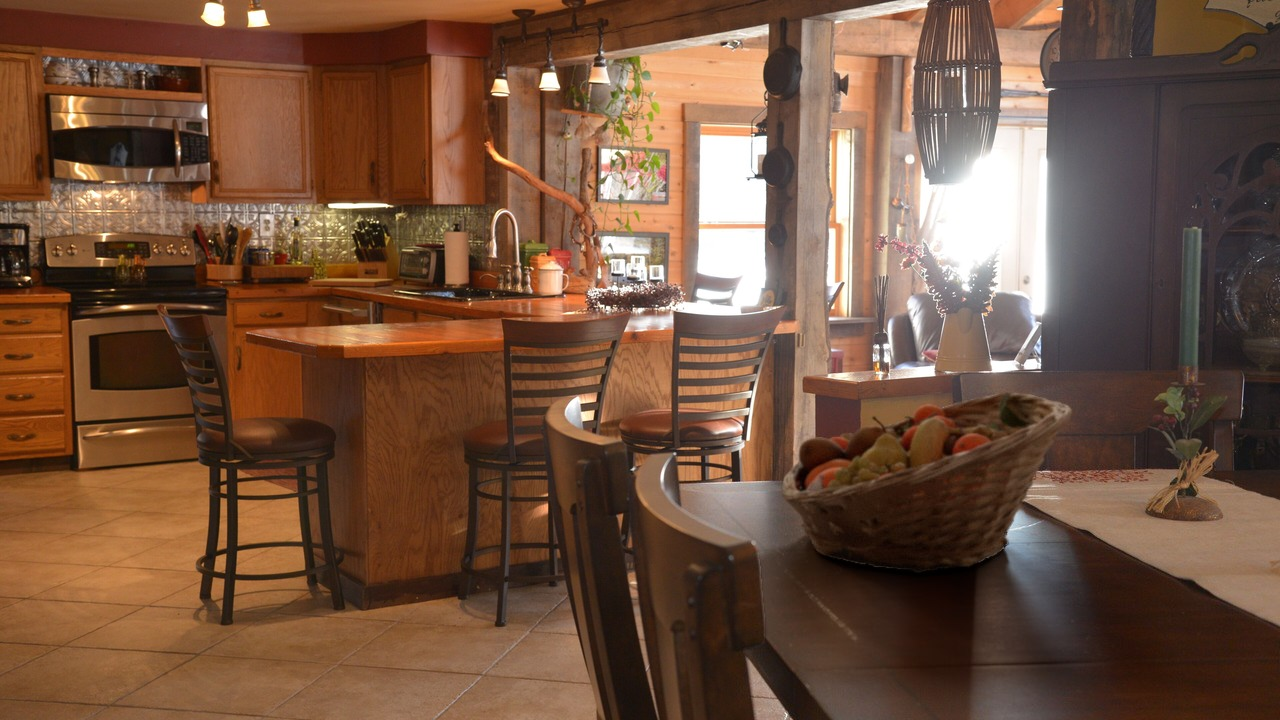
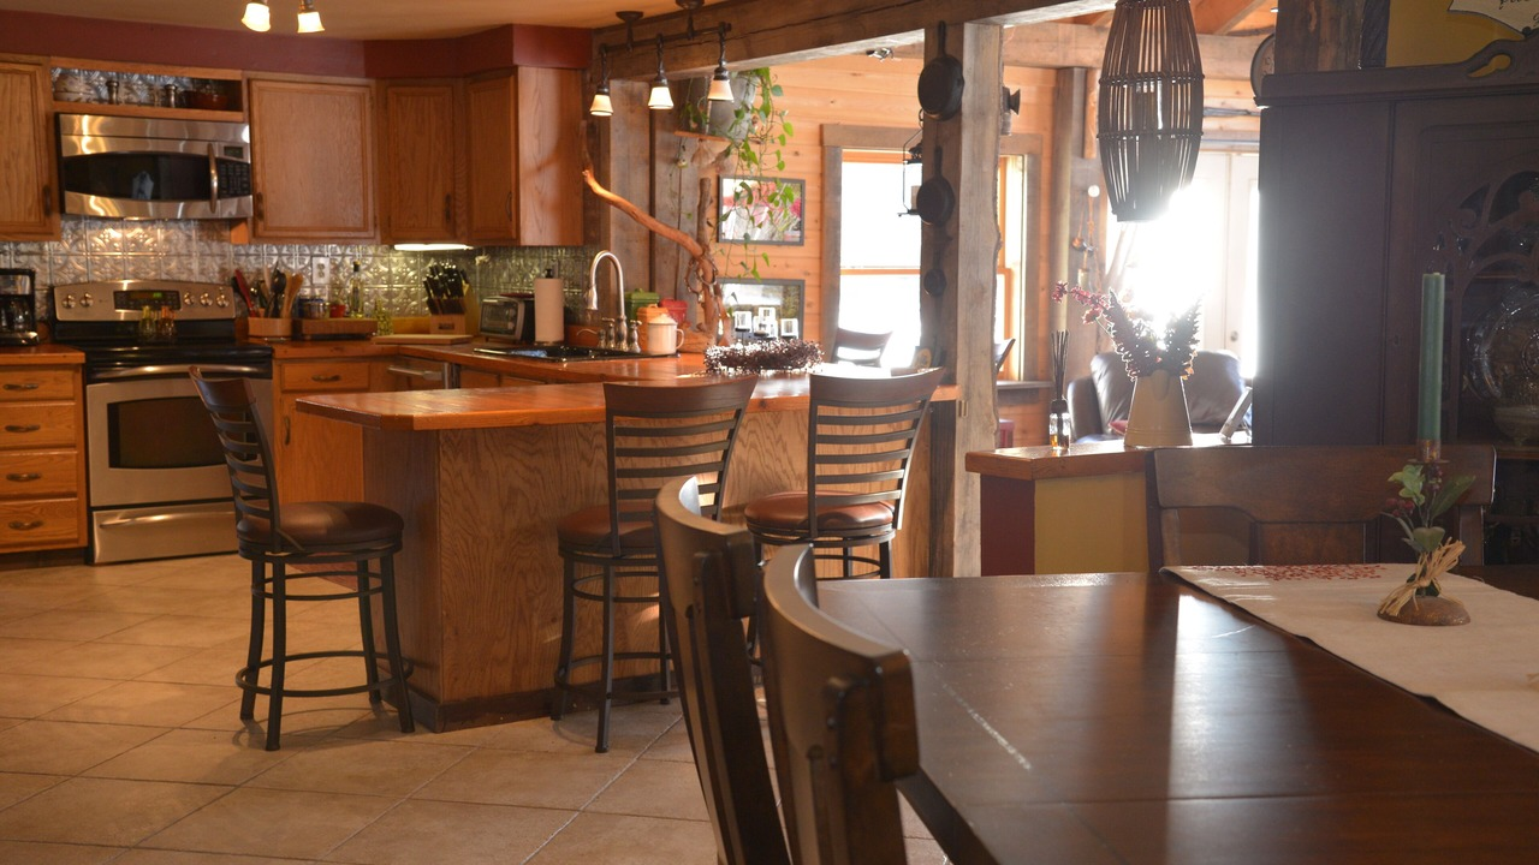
- fruit basket [781,391,1074,574]
